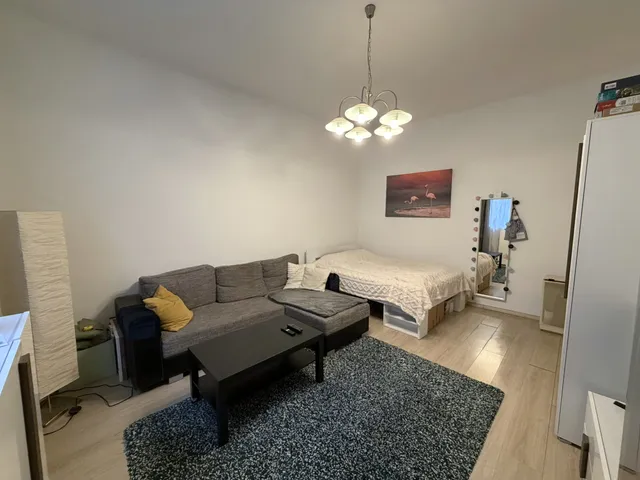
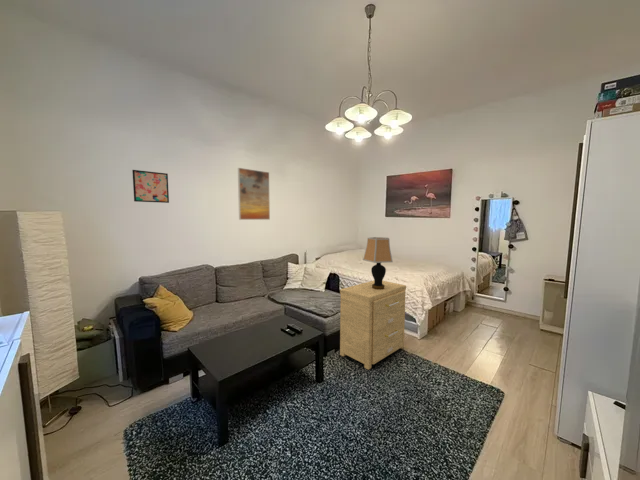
+ table lamp [362,236,394,290]
+ wall art [131,169,170,204]
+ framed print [237,167,271,221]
+ side table [339,280,407,371]
